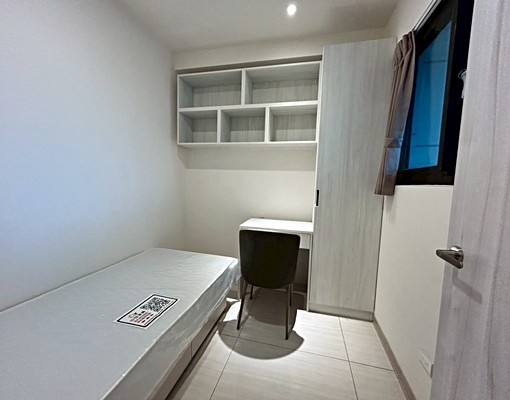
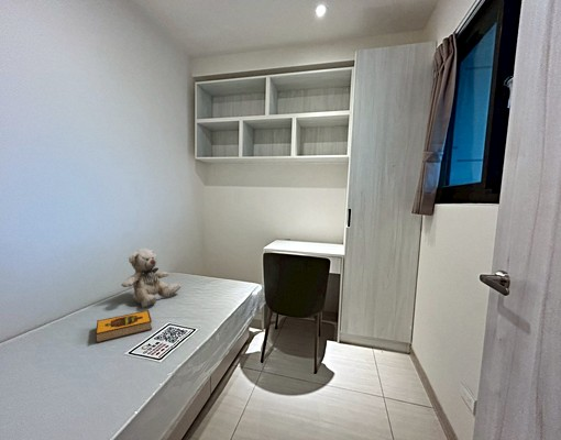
+ hardback book [95,309,153,344]
+ teddy bear [121,246,183,309]
